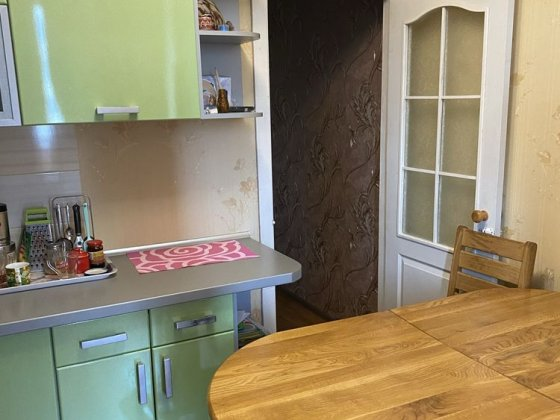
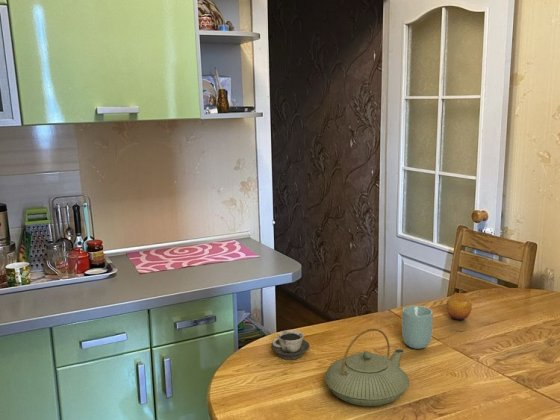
+ cup [401,305,434,350]
+ cup [270,329,311,360]
+ fruit [445,292,473,321]
+ teapot [324,328,410,407]
